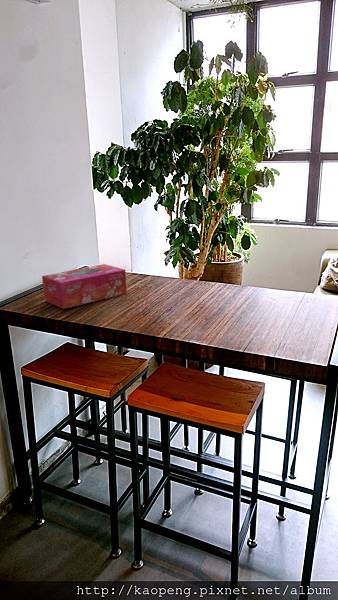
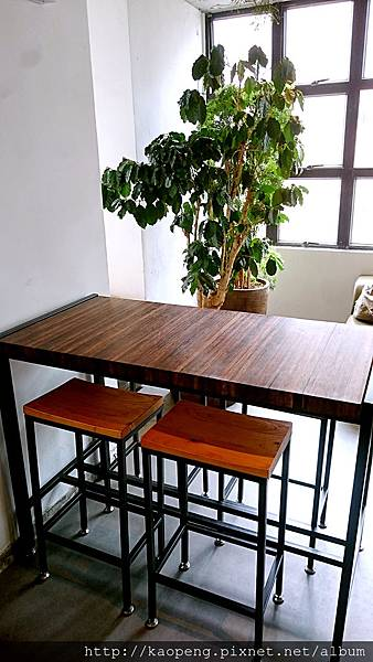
- tissue box [41,263,128,310]
